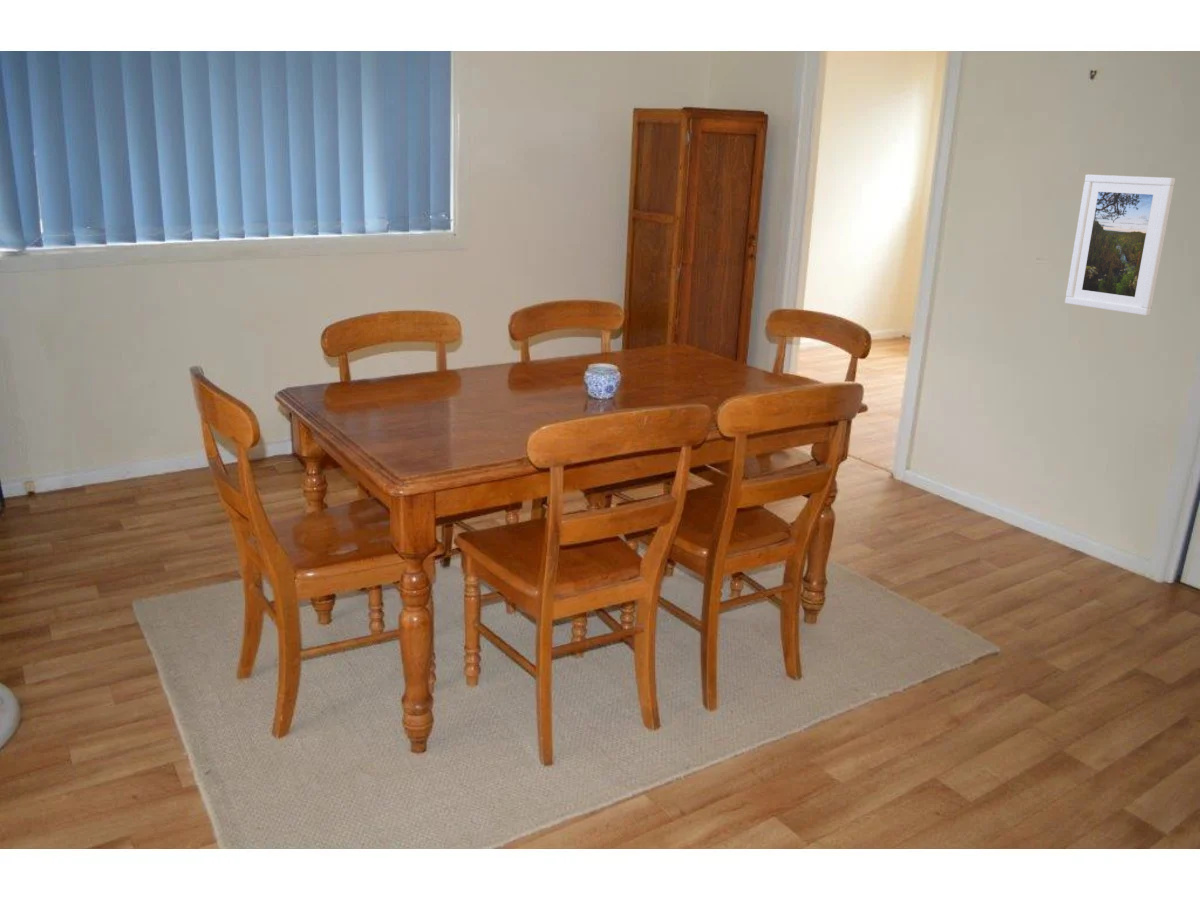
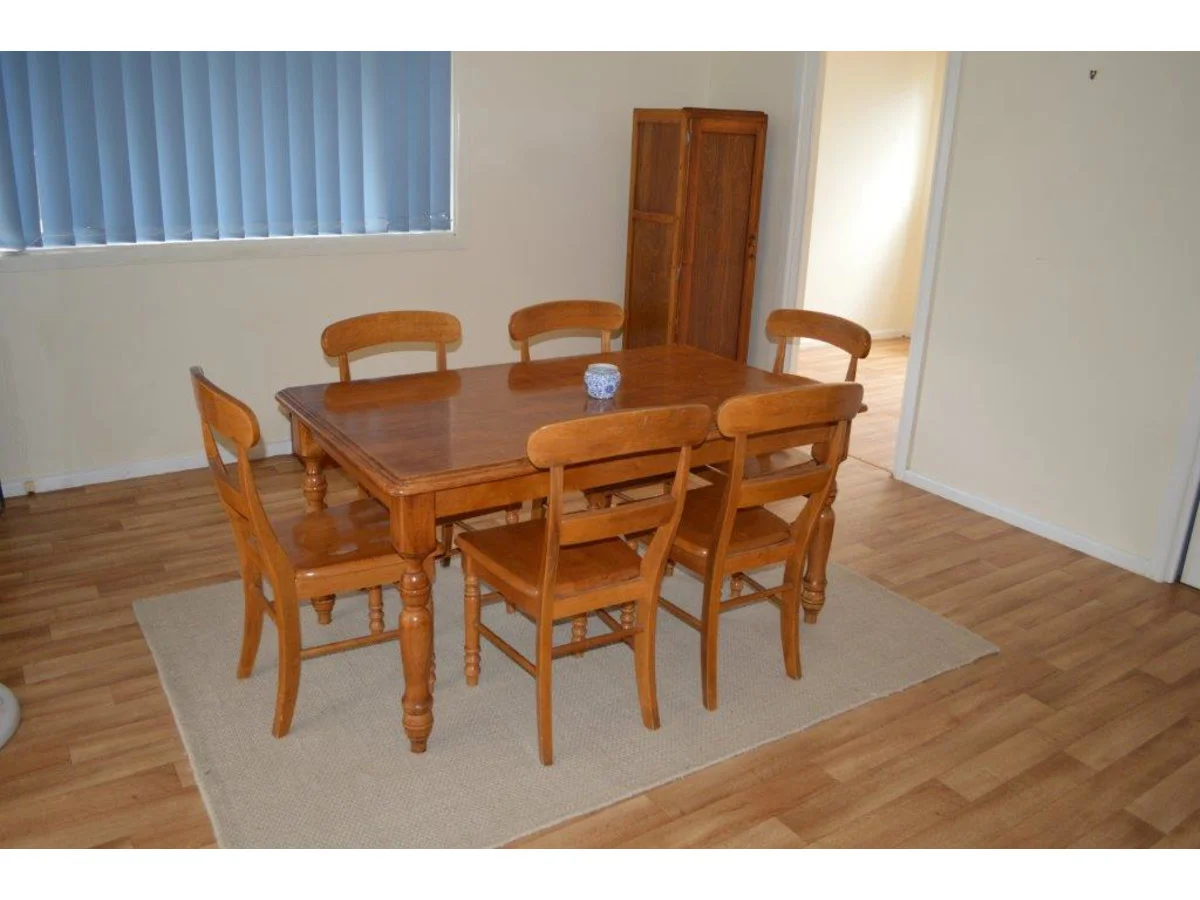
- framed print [1064,174,1176,317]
